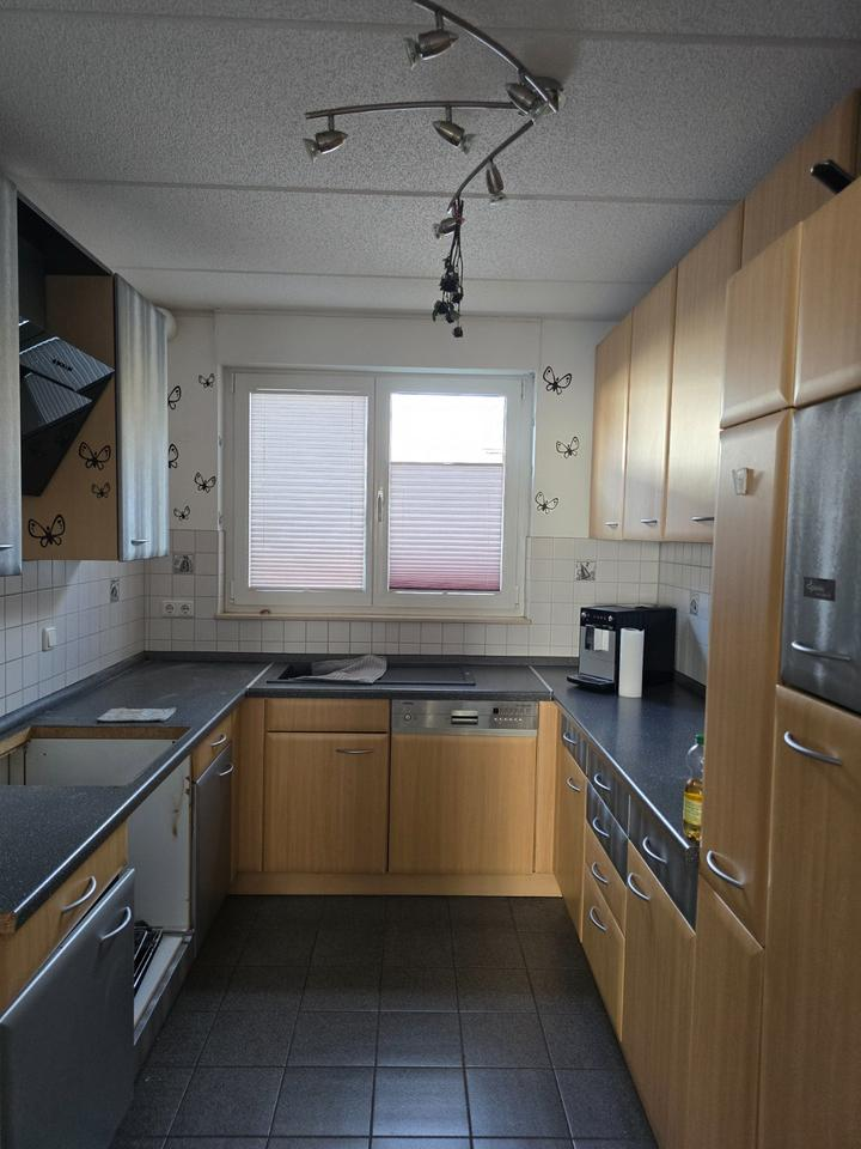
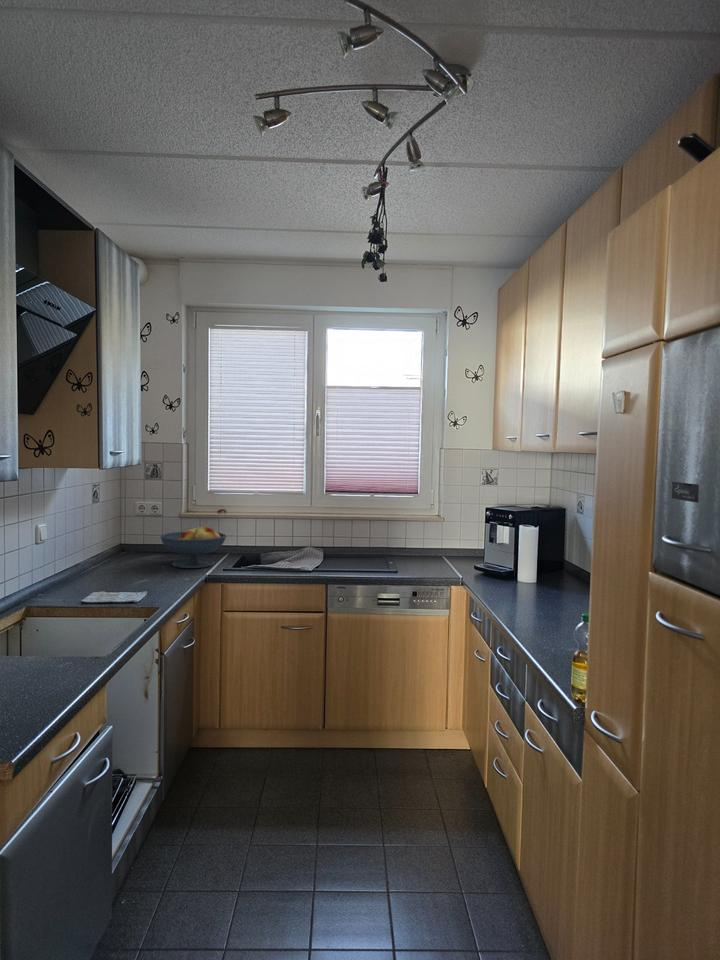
+ fruit bowl [160,526,227,569]
